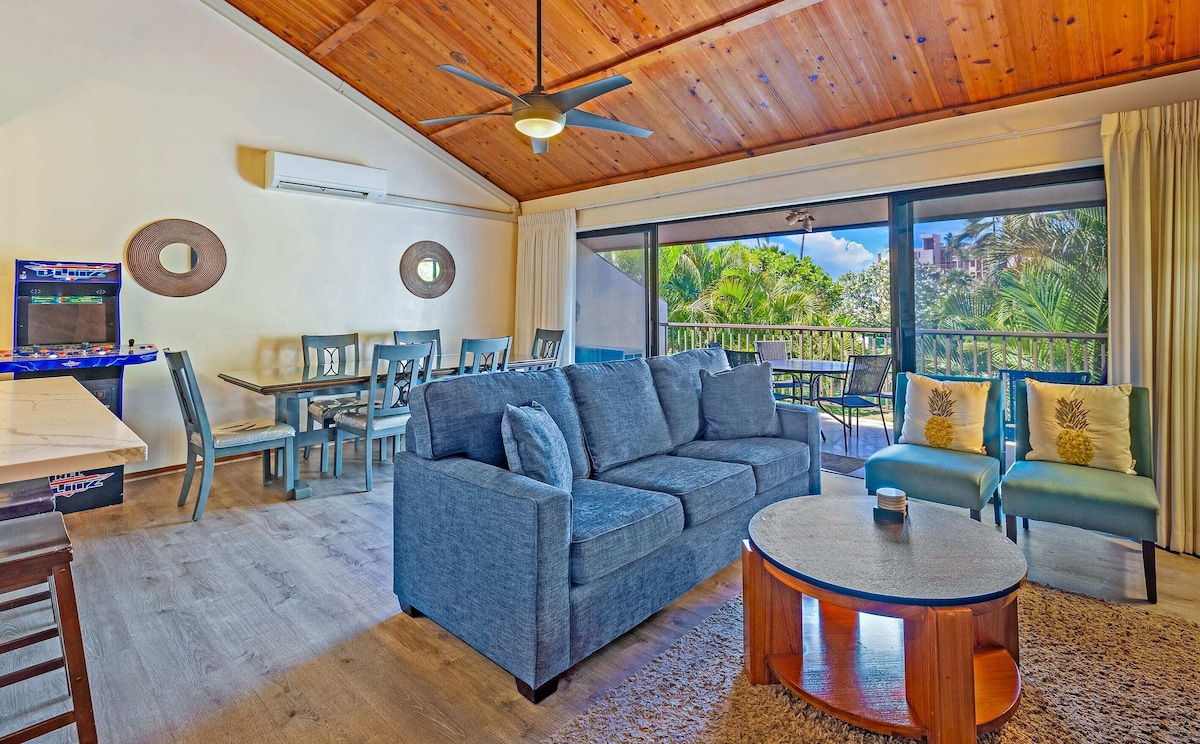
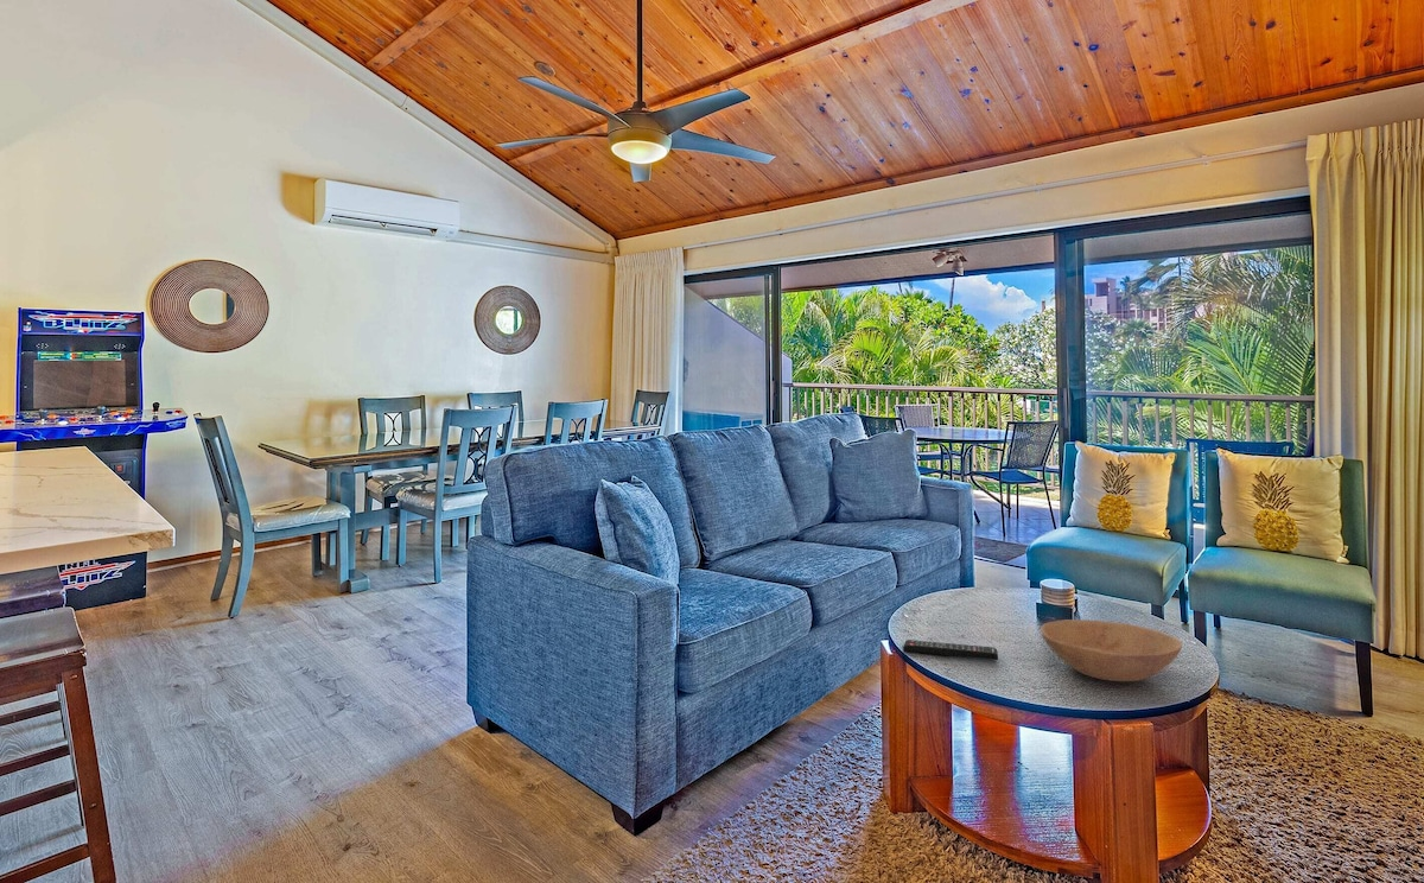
+ bowl [1040,618,1183,682]
+ remote control [902,639,999,661]
